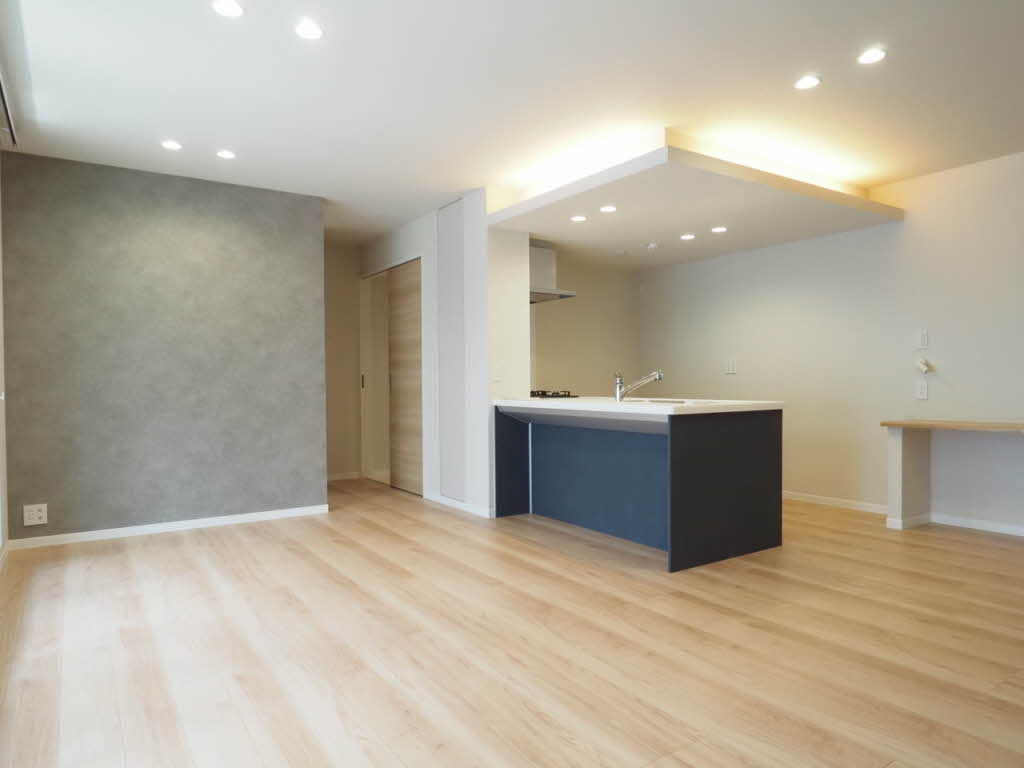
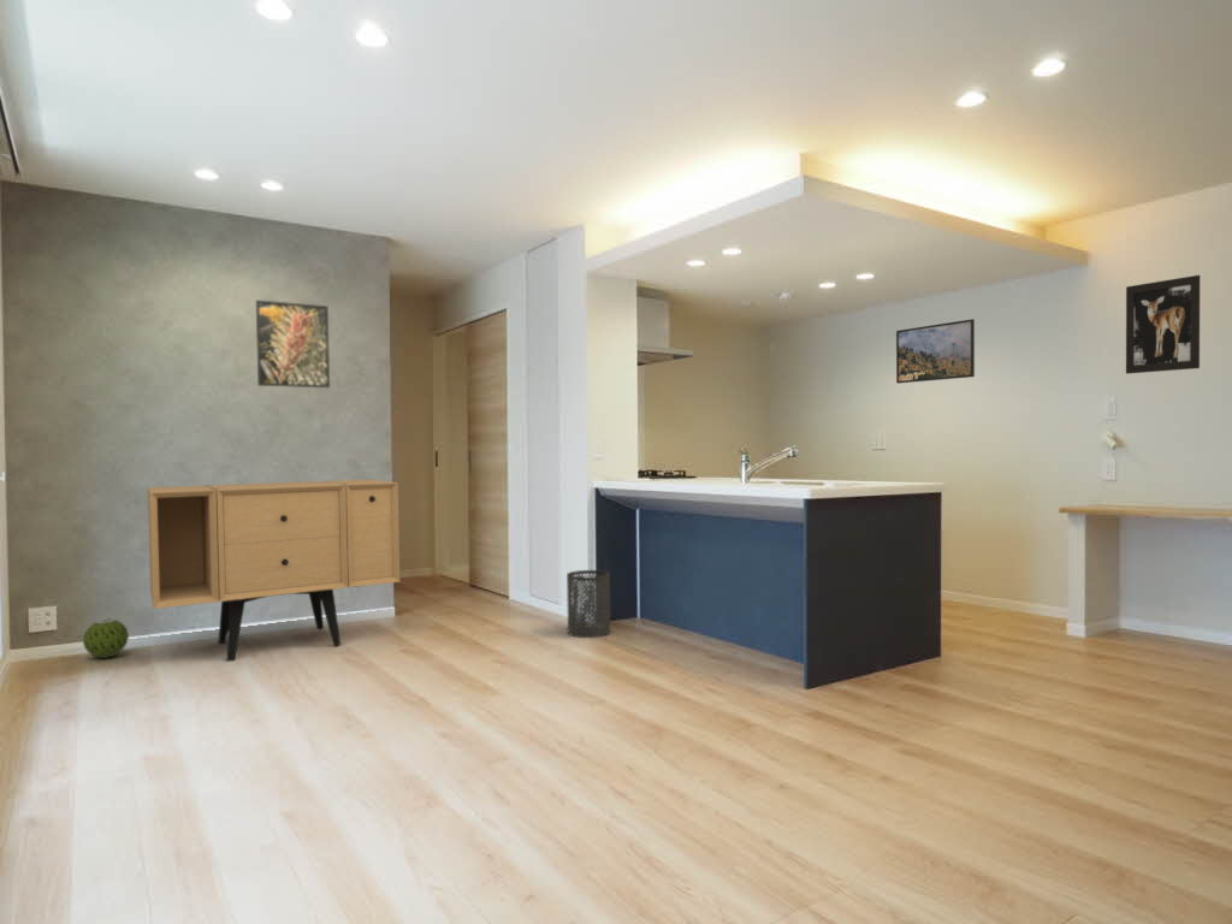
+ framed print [895,318,976,385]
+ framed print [255,298,331,389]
+ trash can [565,569,611,639]
+ sideboard [147,479,401,663]
+ wall art [1125,274,1201,375]
+ decorative ball [82,617,130,659]
